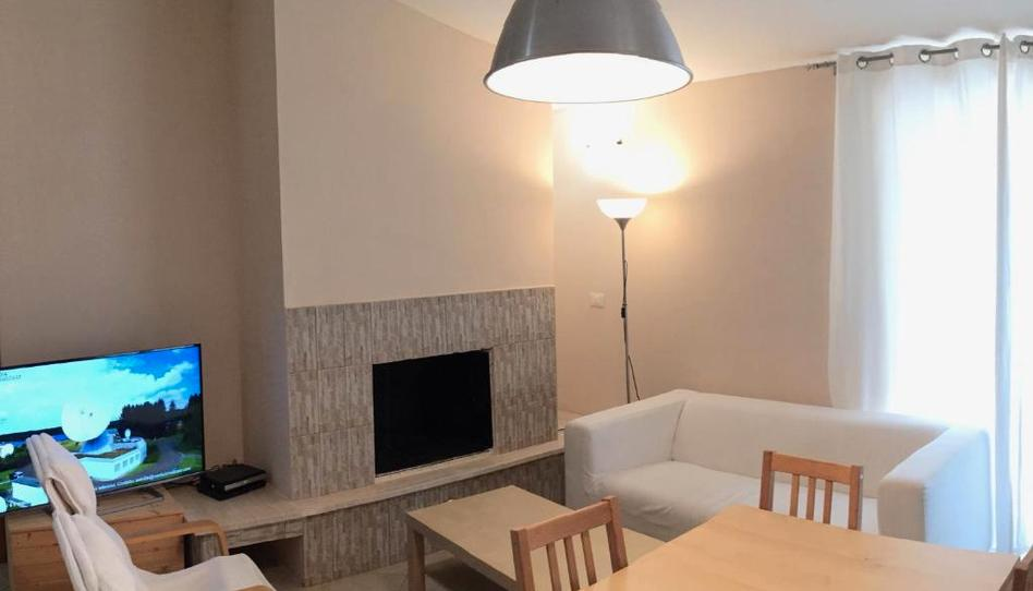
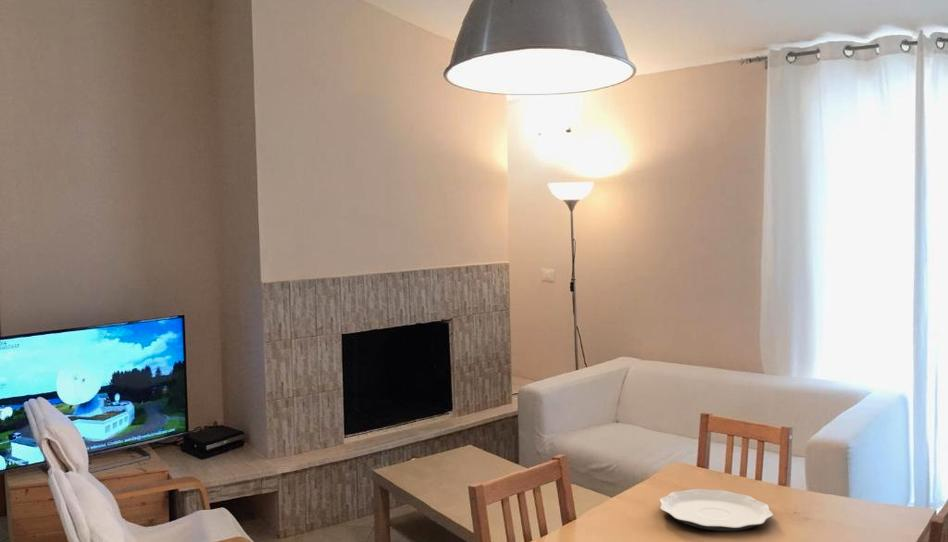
+ plate [659,488,774,532]
